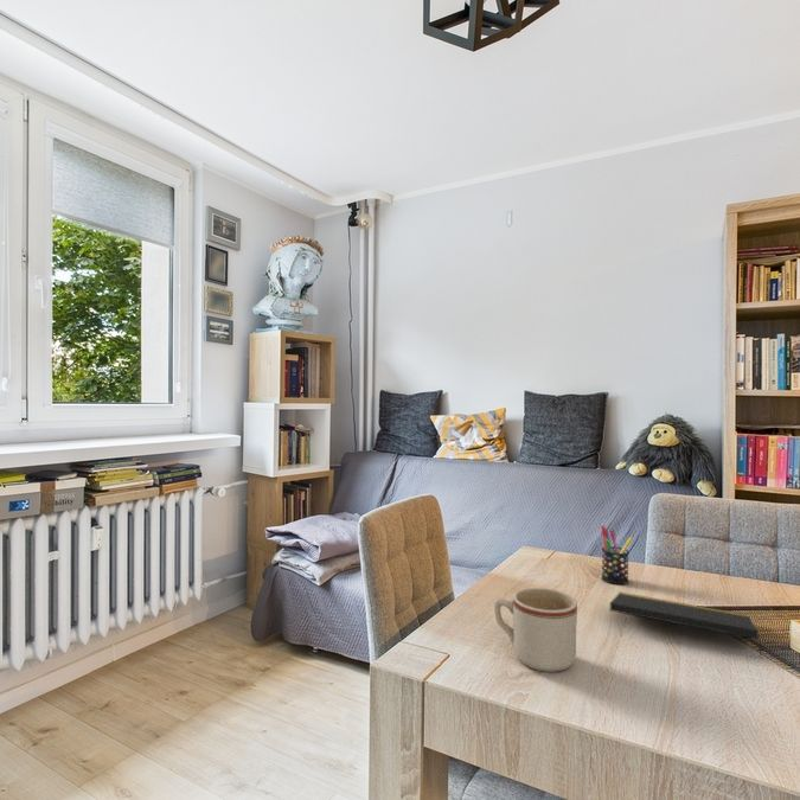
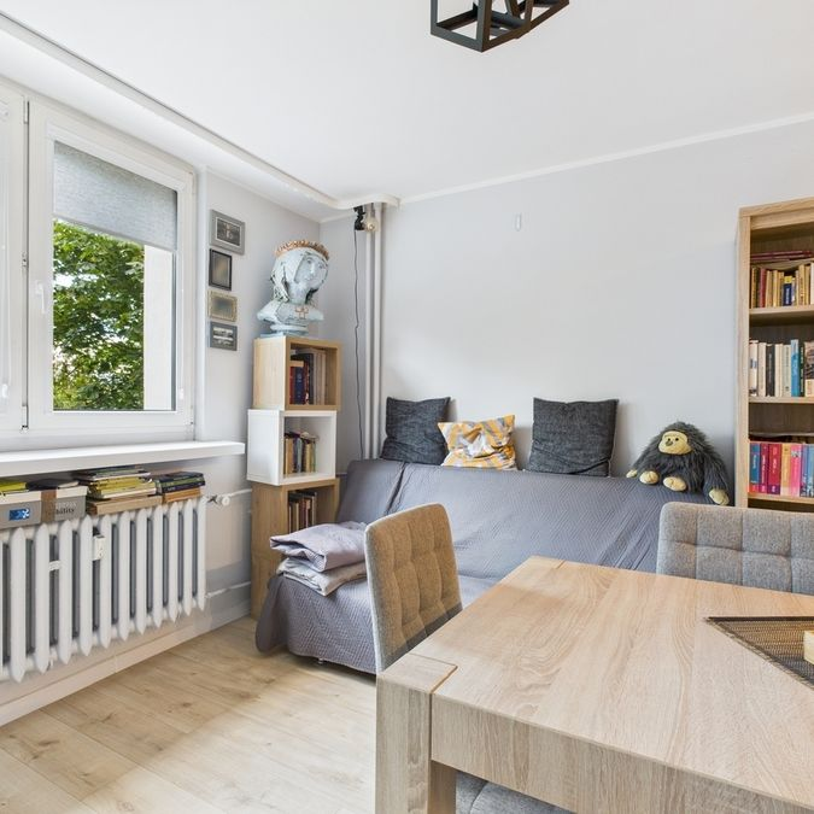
- notepad [609,591,763,659]
- pen holder [600,525,634,585]
- mug [493,587,578,673]
